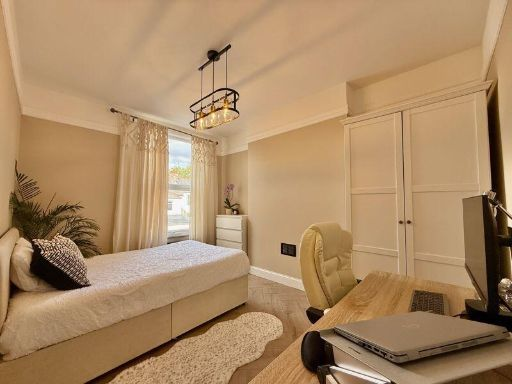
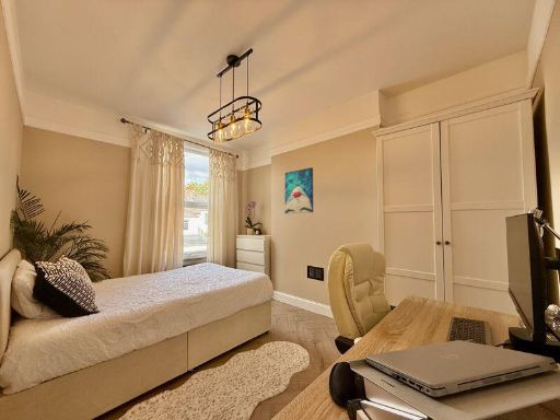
+ wall art [284,166,314,214]
